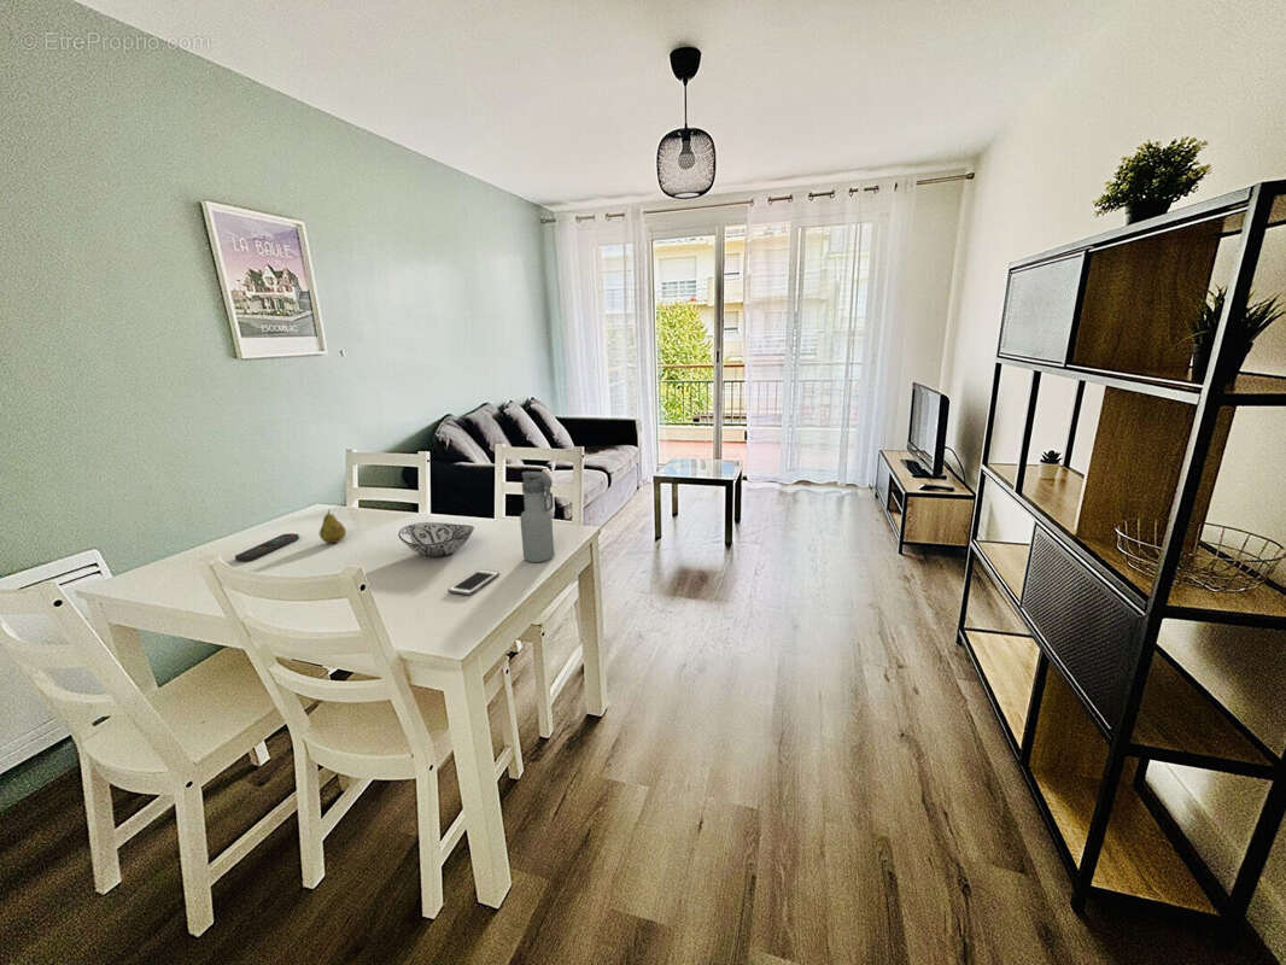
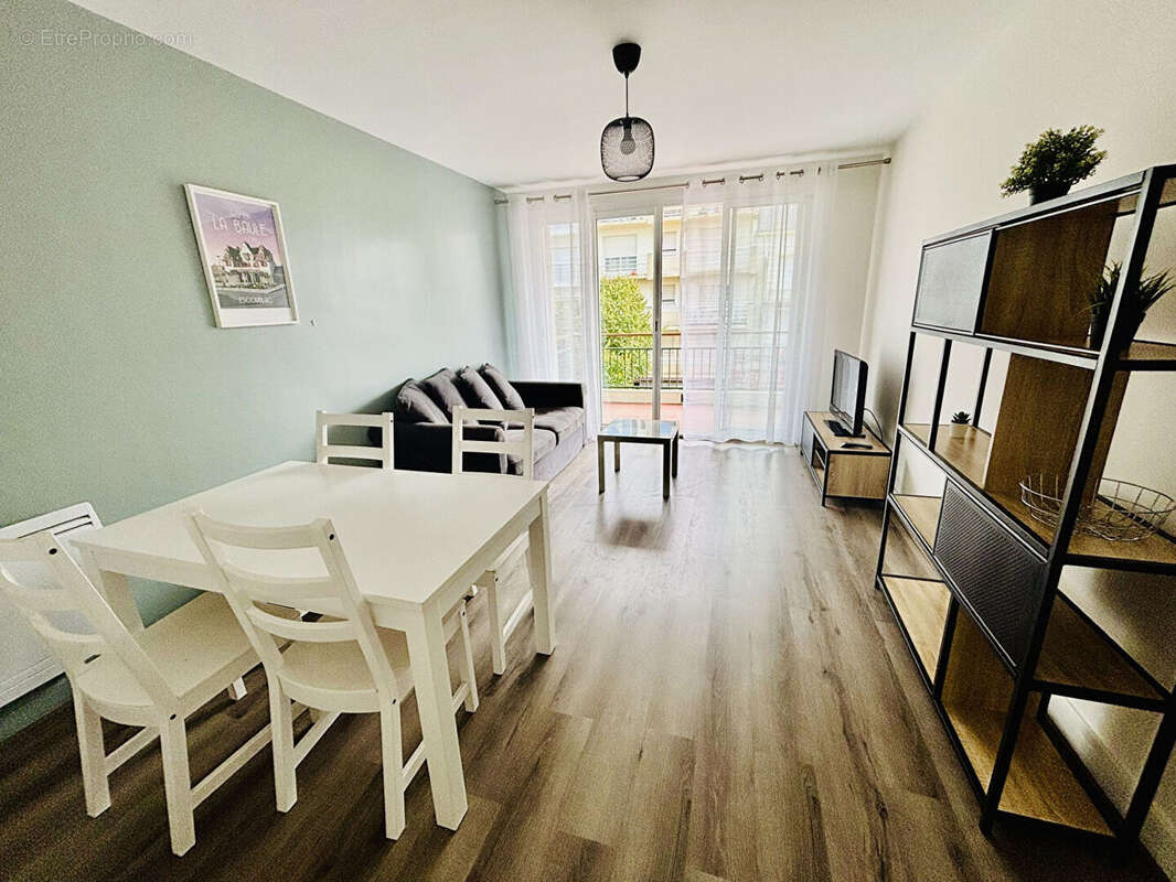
- water bottle [519,470,555,563]
- fruit [318,509,347,544]
- remote control [234,532,300,562]
- cell phone [446,568,501,596]
- decorative bowl [397,521,475,557]
